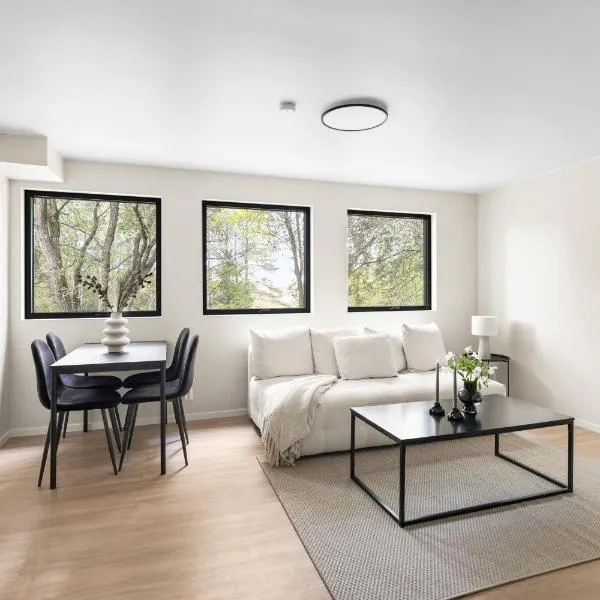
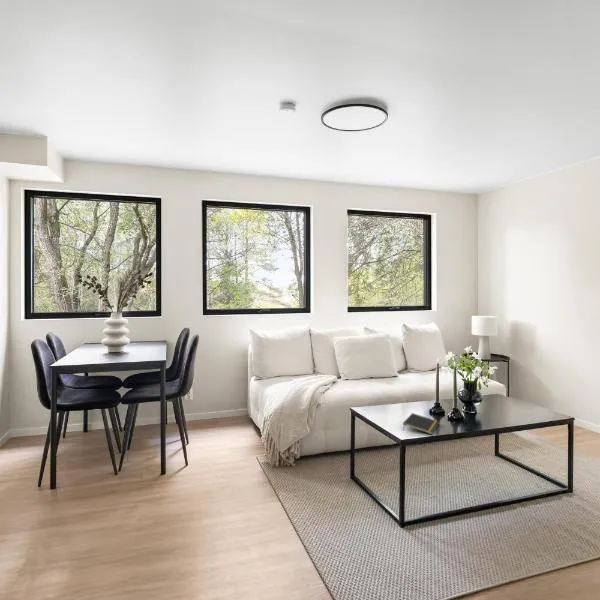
+ notepad [402,412,440,435]
